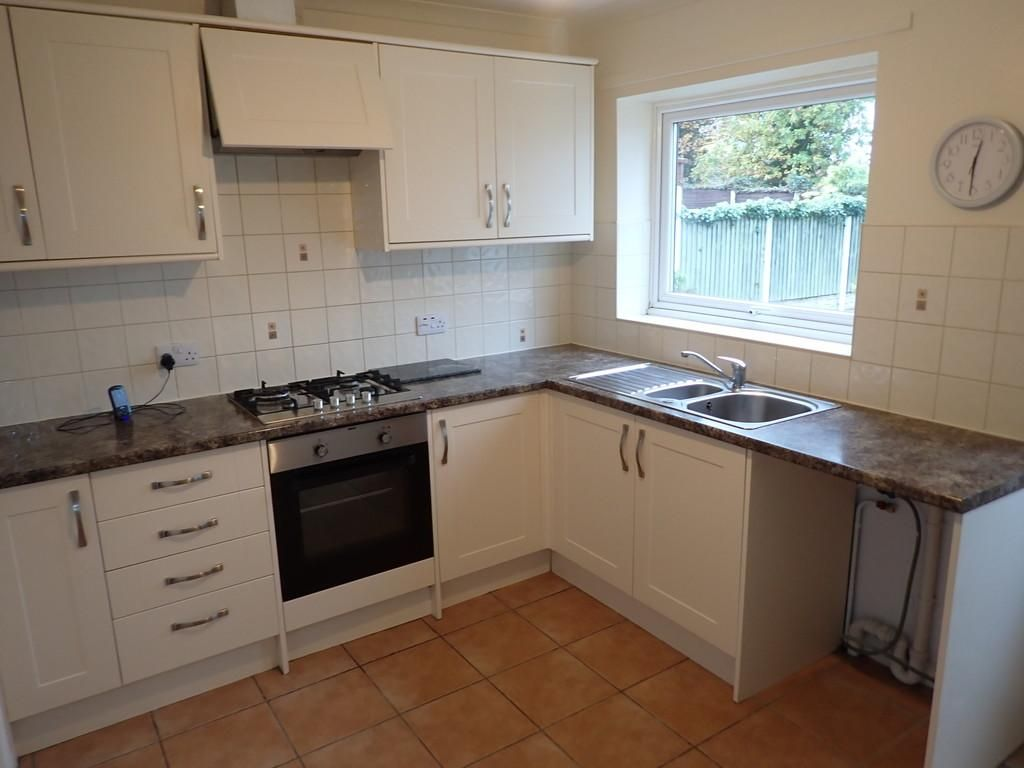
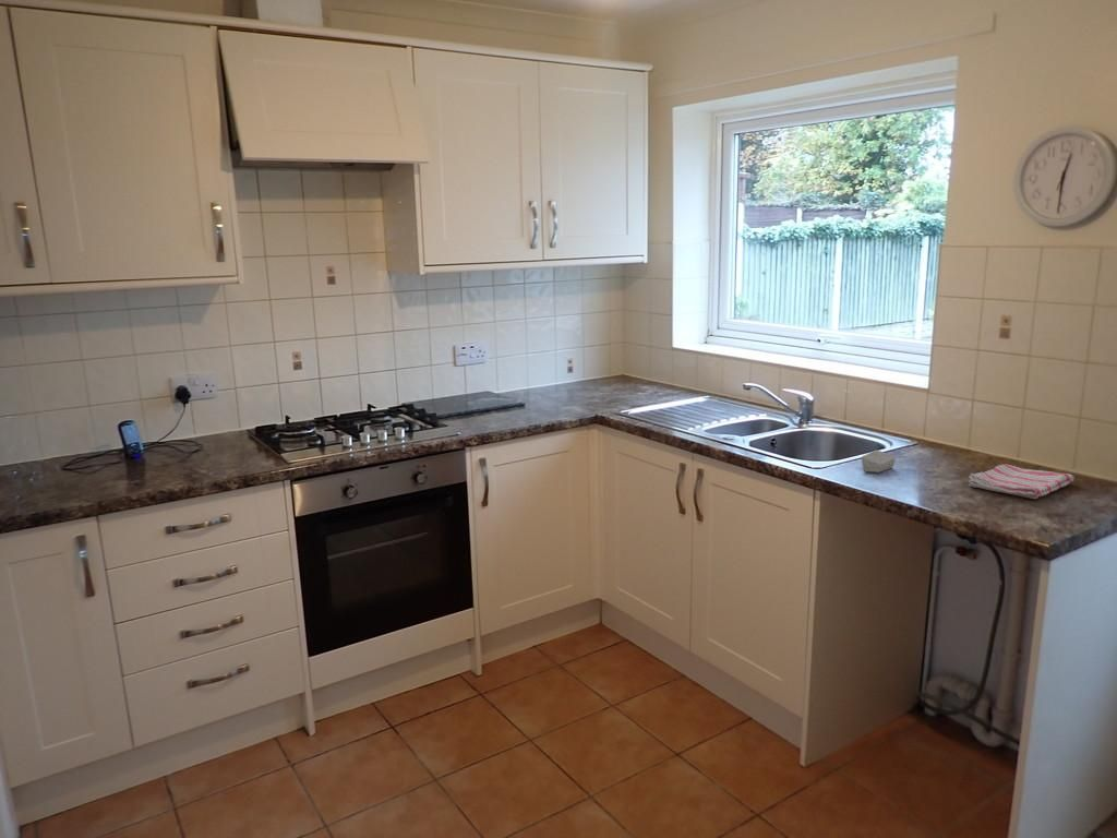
+ soap bar [861,448,896,474]
+ dish towel [968,463,1076,500]
